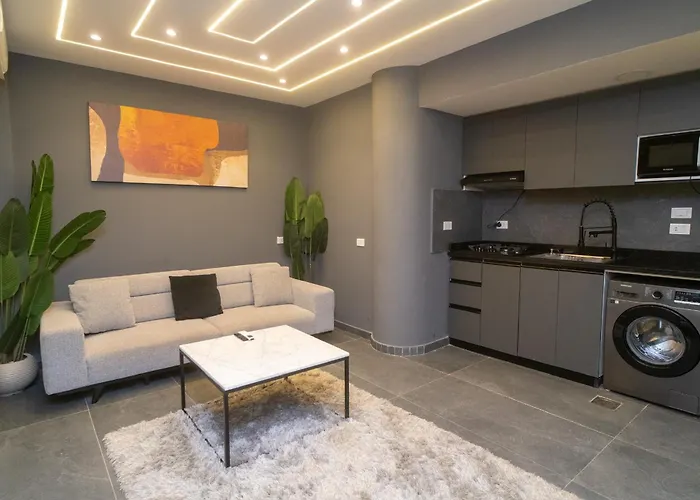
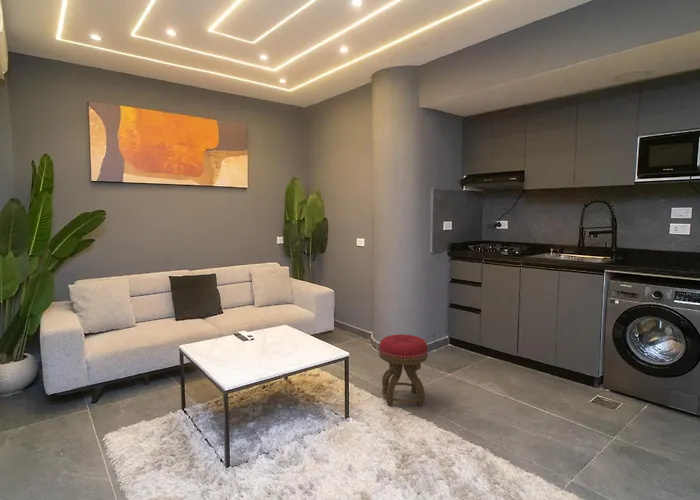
+ stool [378,333,429,408]
